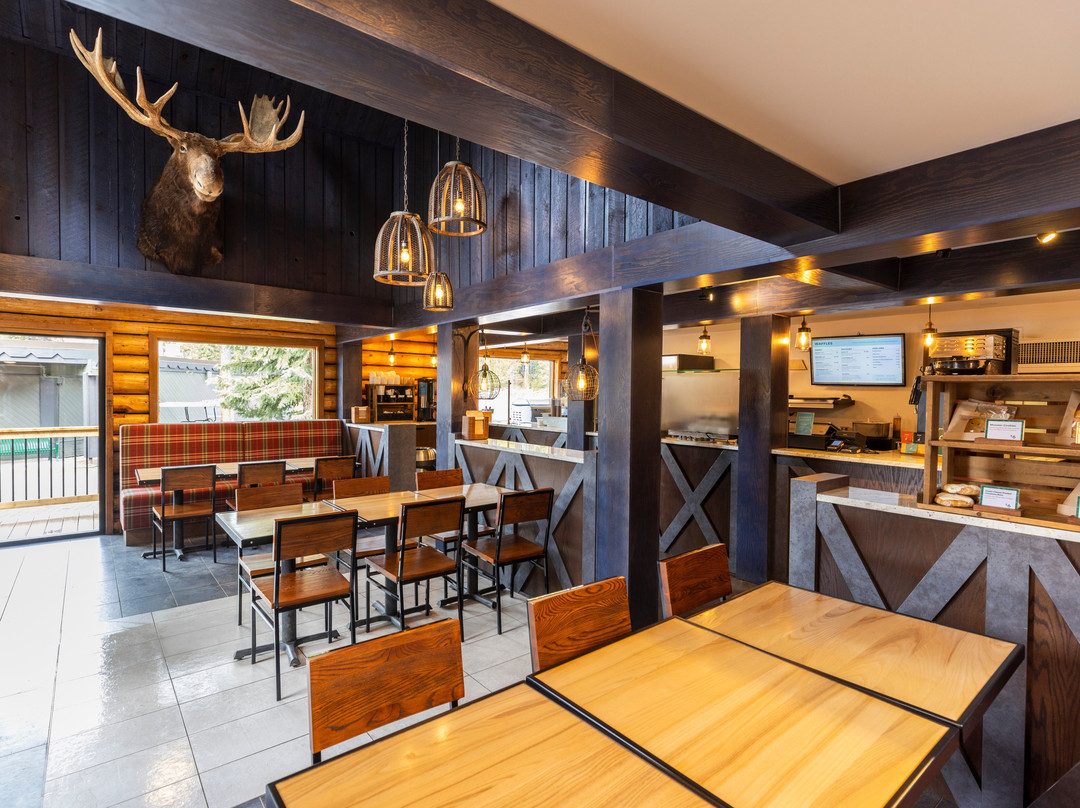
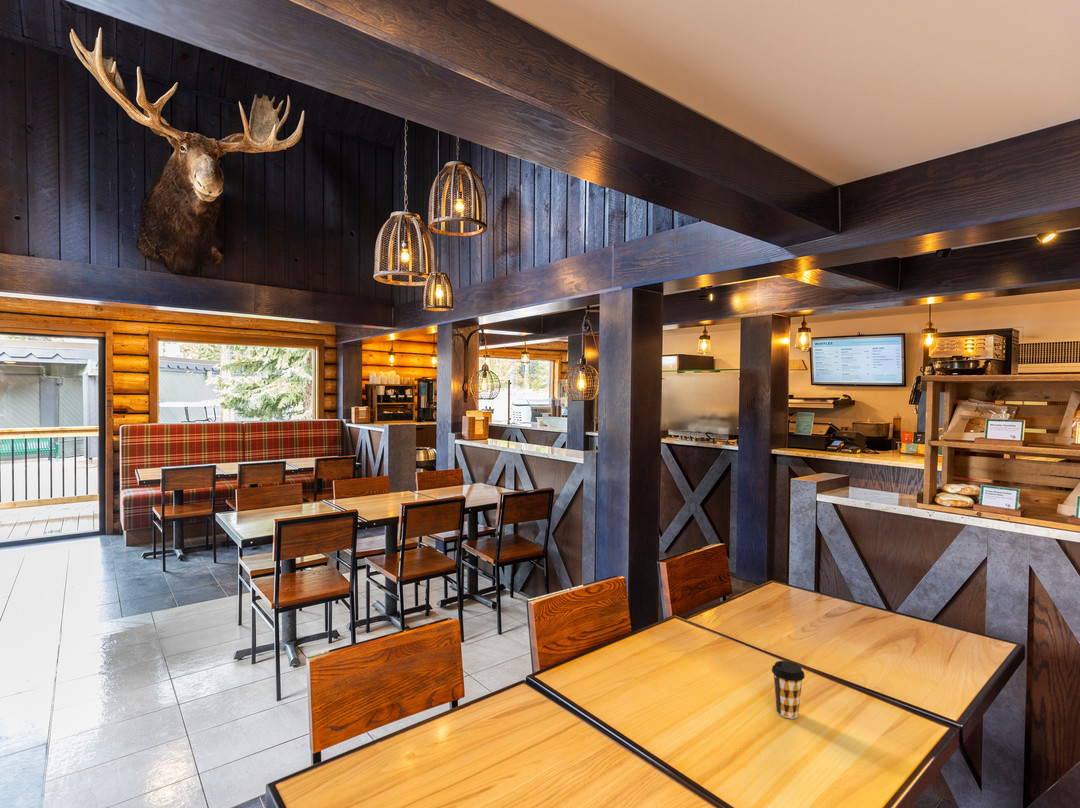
+ coffee cup [771,660,806,719]
